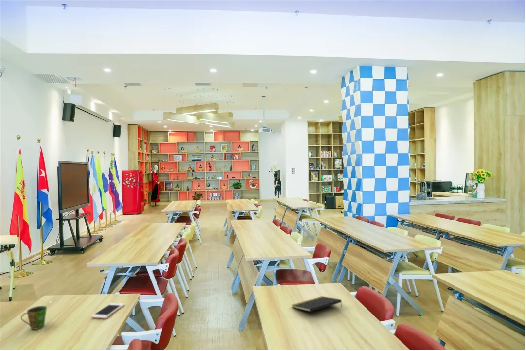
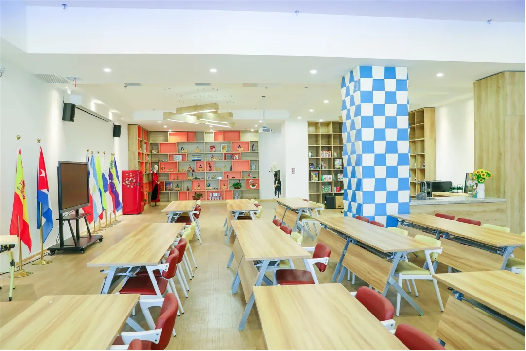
- cup [20,305,48,331]
- cell phone [90,302,125,320]
- notepad [291,295,343,313]
